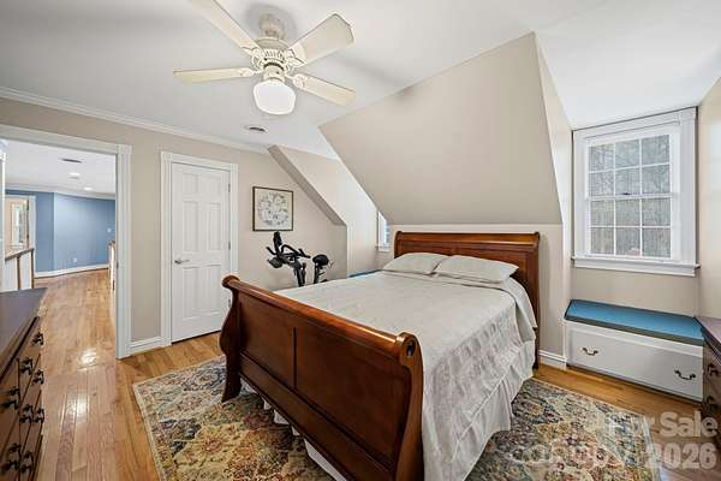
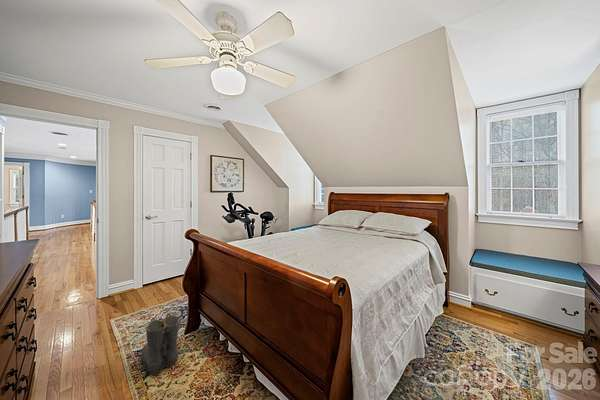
+ boots [139,314,182,375]
